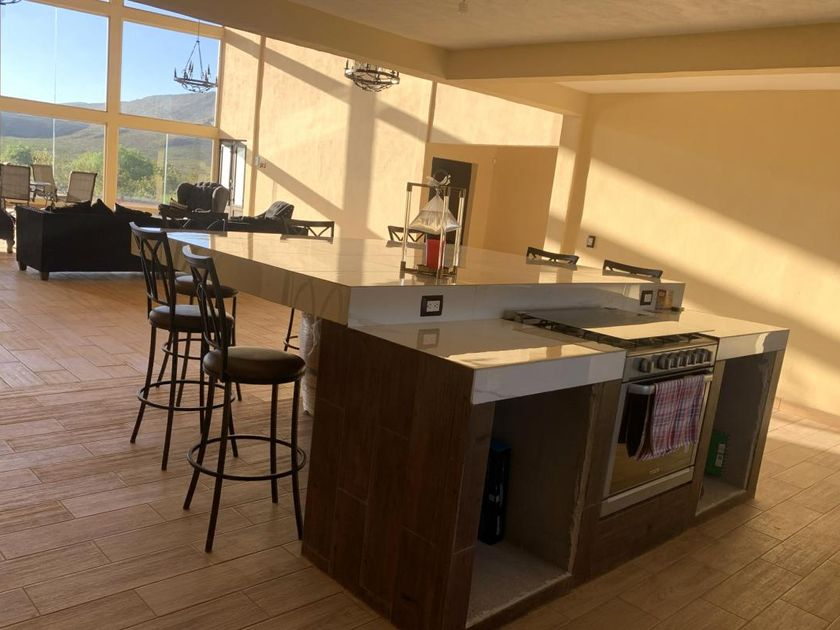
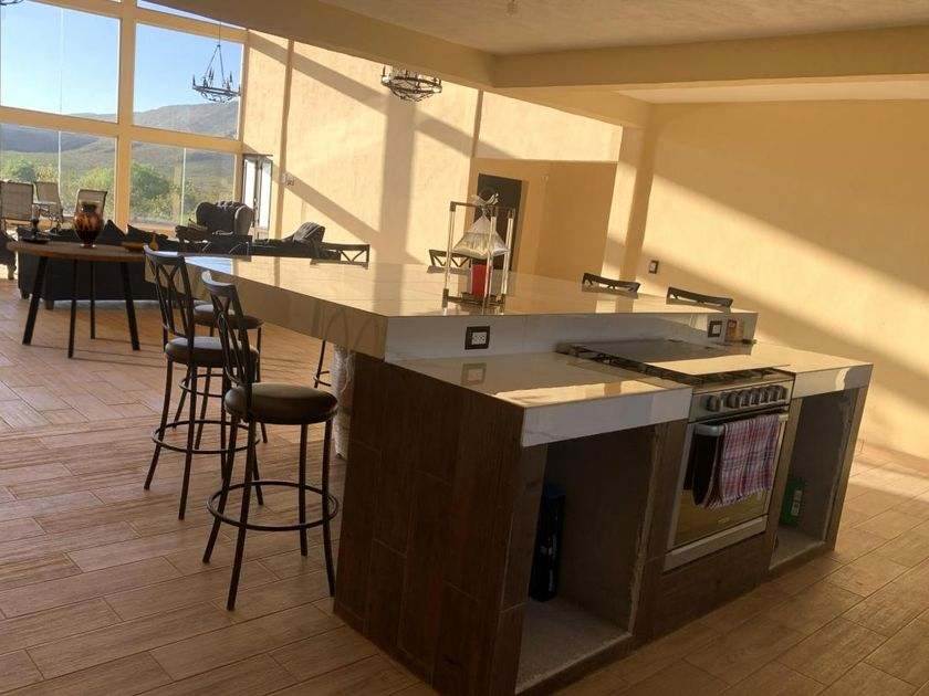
+ decorative bowl [121,230,159,252]
+ vase [72,199,106,249]
+ dining table [6,240,147,359]
+ candle holder [18,204,51,244]
